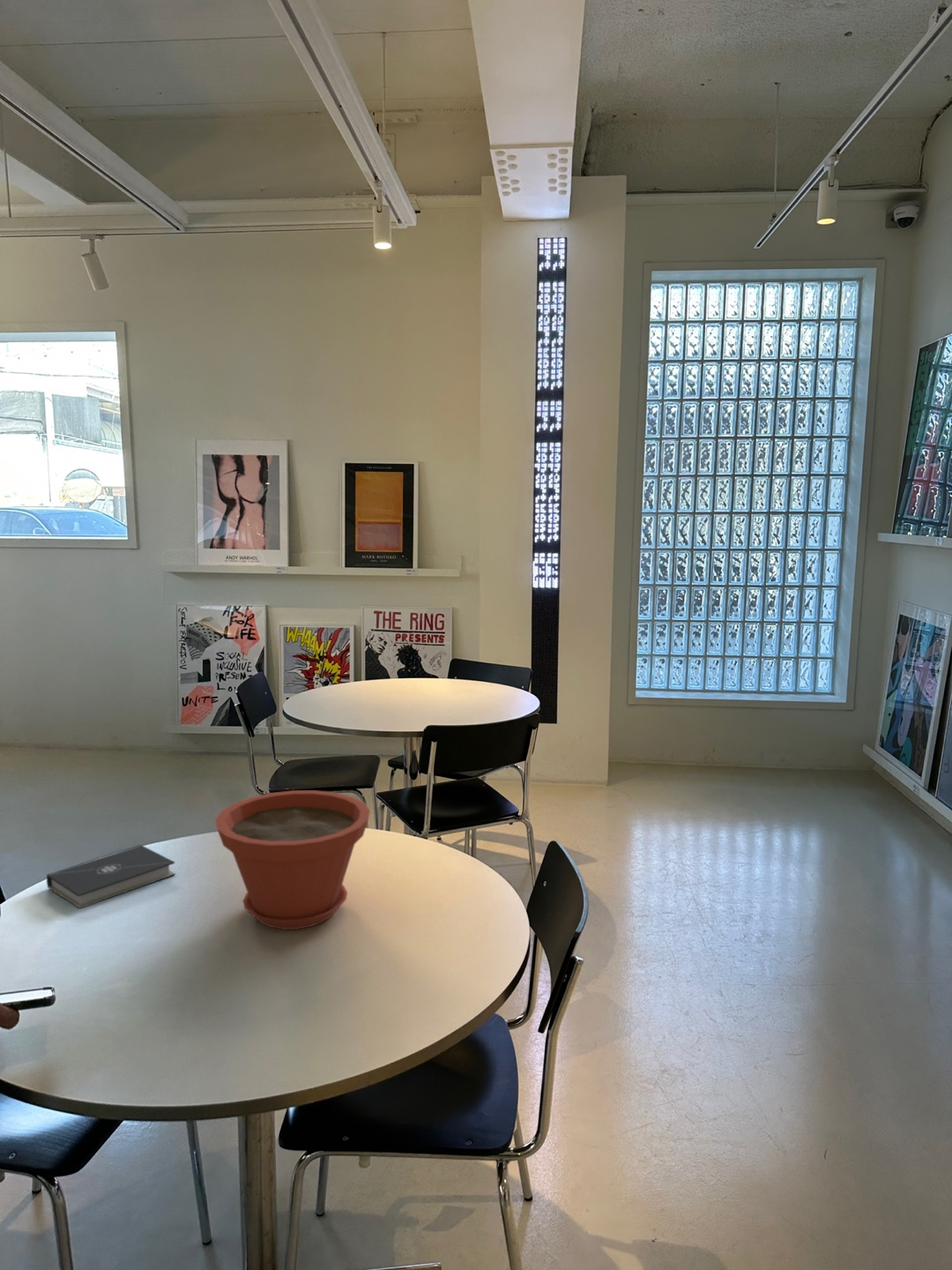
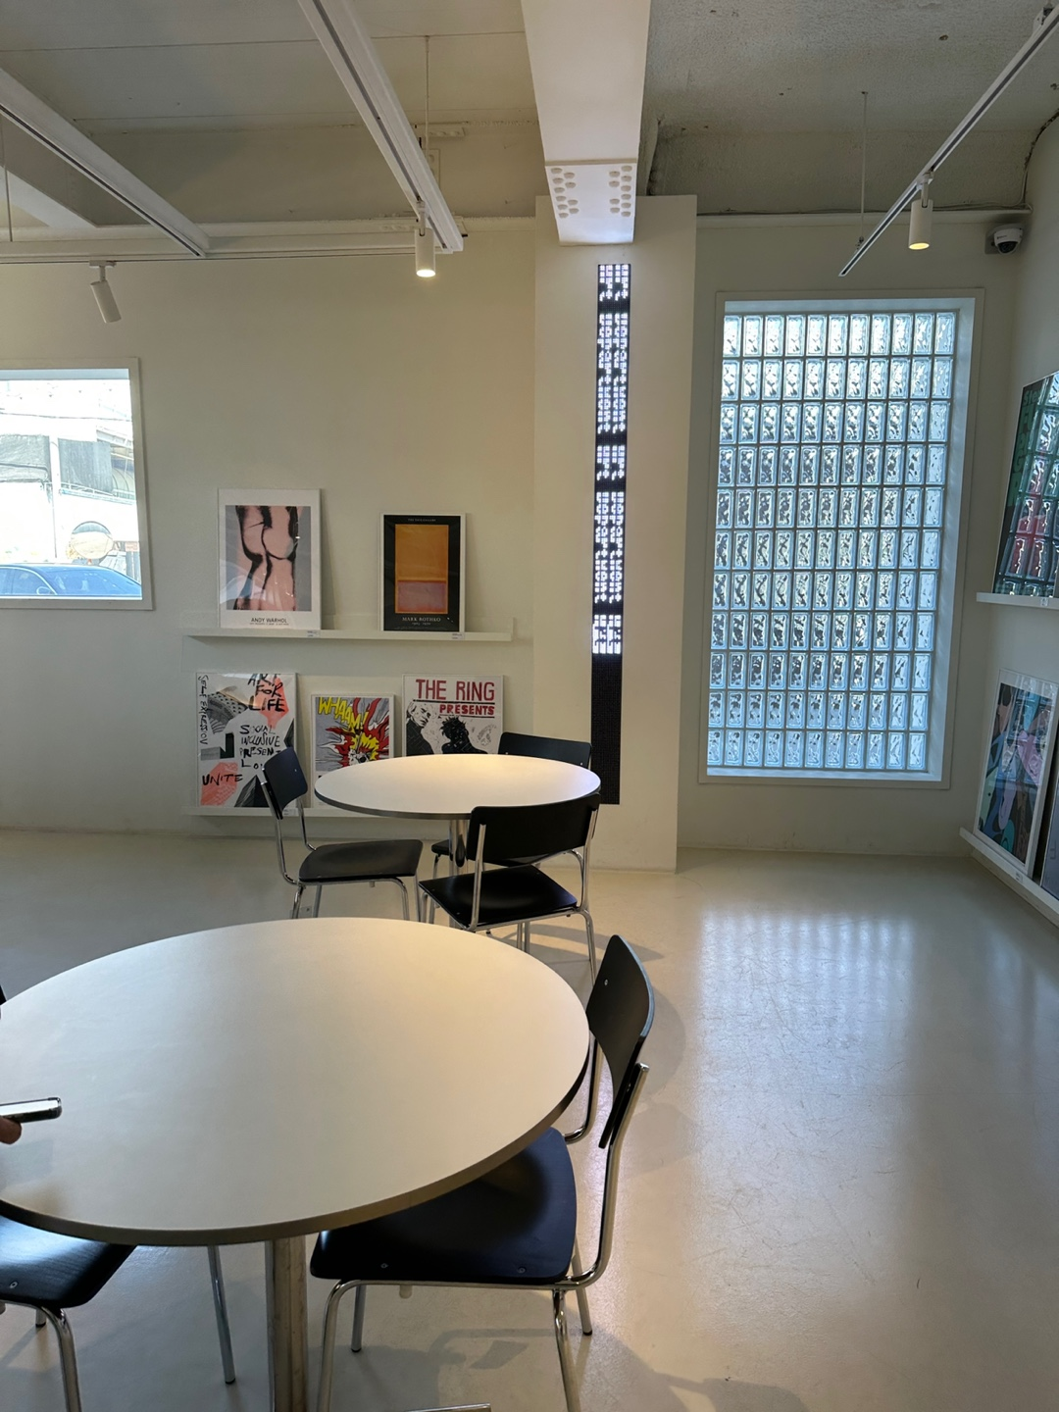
- plant pot [214,789,371,930]
- book [46,844,176,909]
